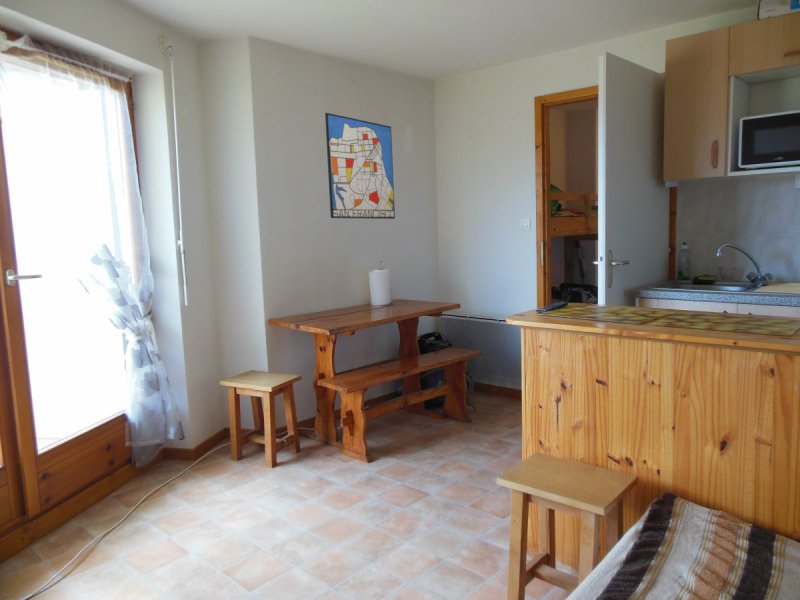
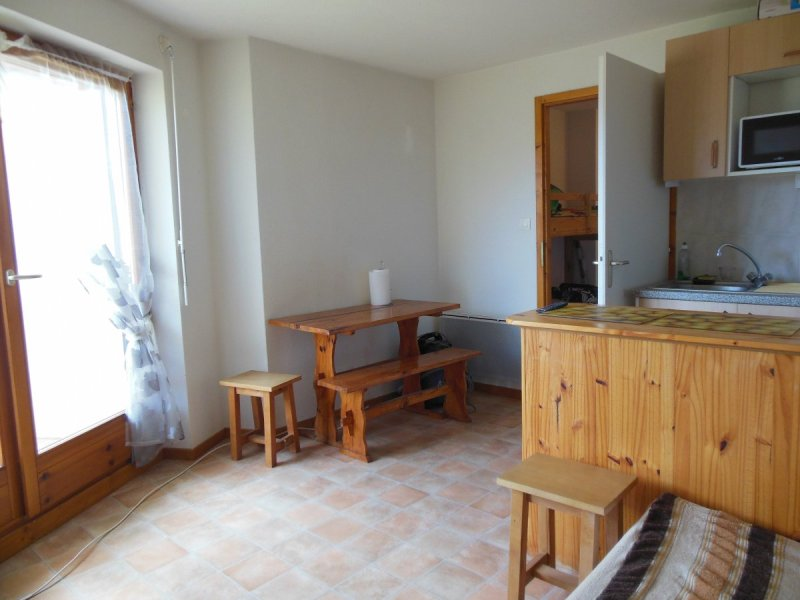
- wall art [324,112,396,220]
